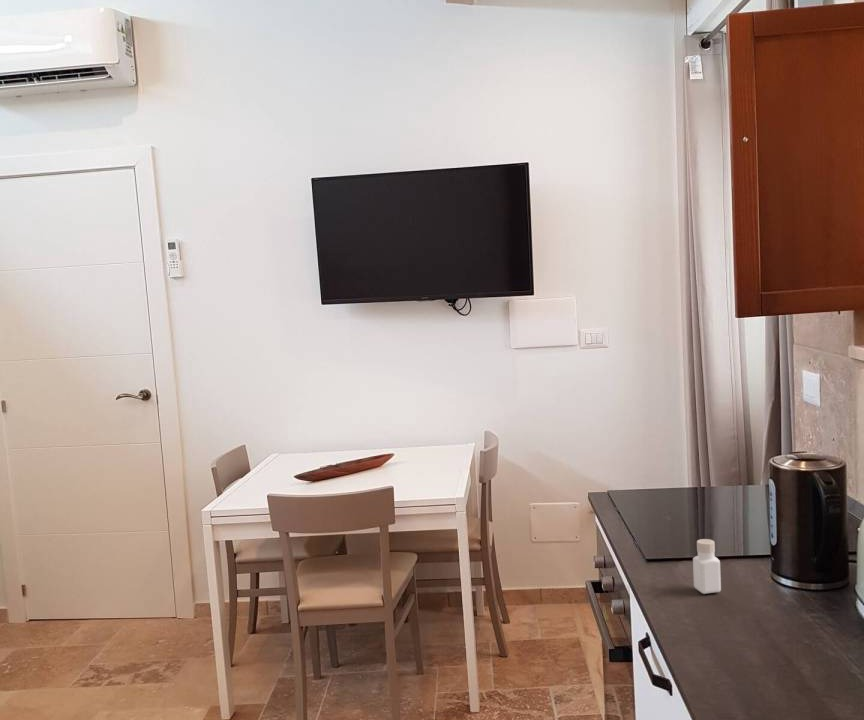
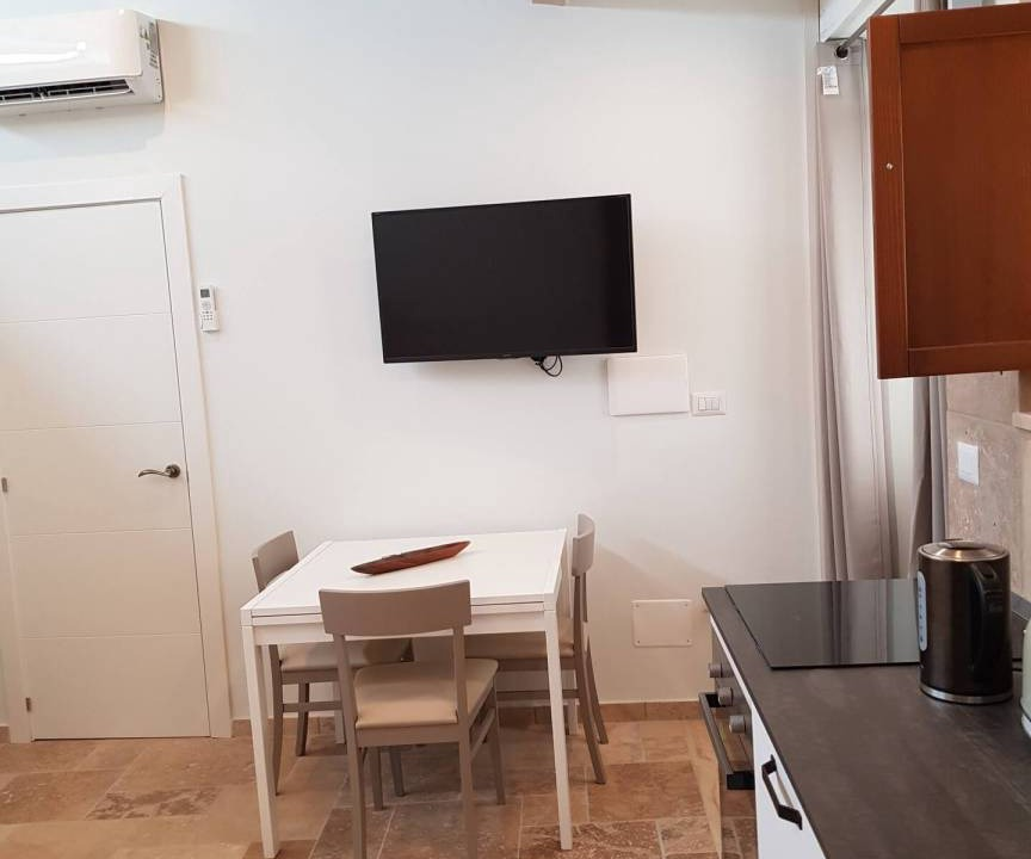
- pepper shaker [692,538,722,595]
